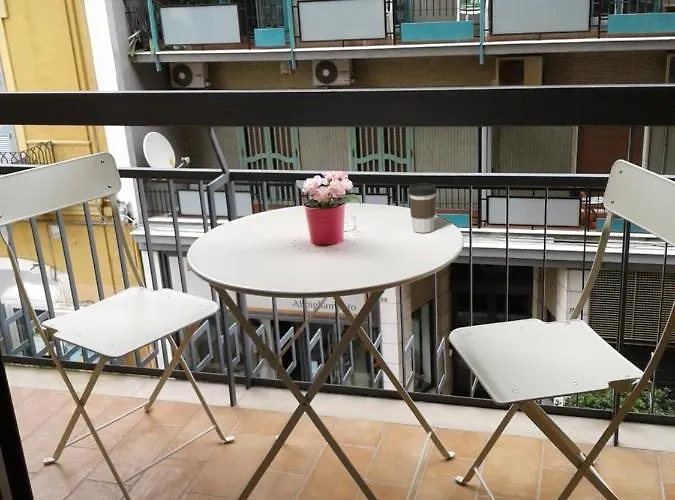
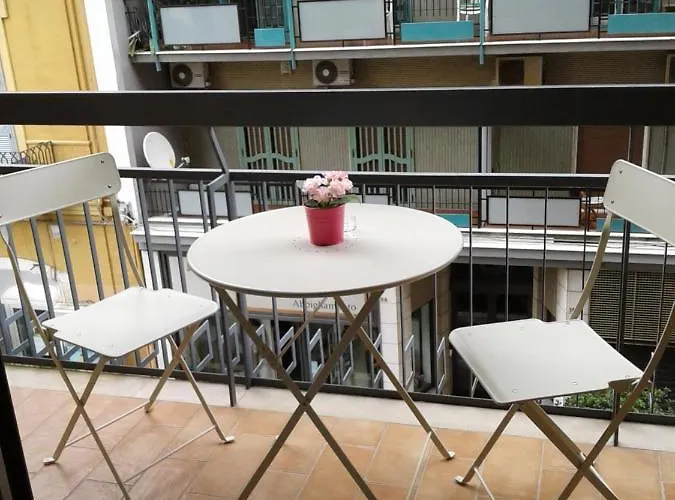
- coffee cup [407,182,438,234]
